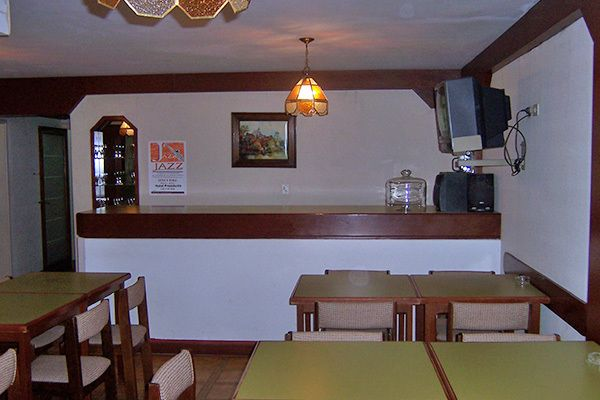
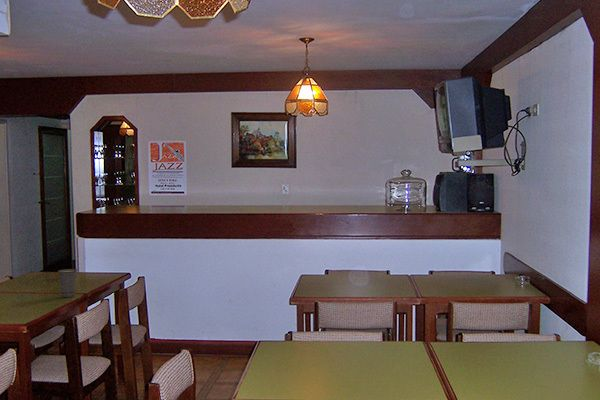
+ cup [57,268,78,298]
